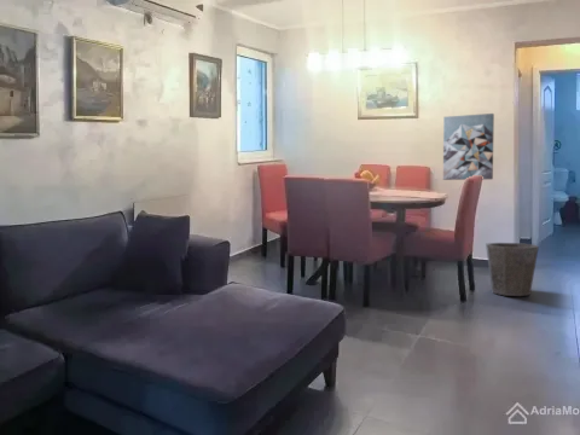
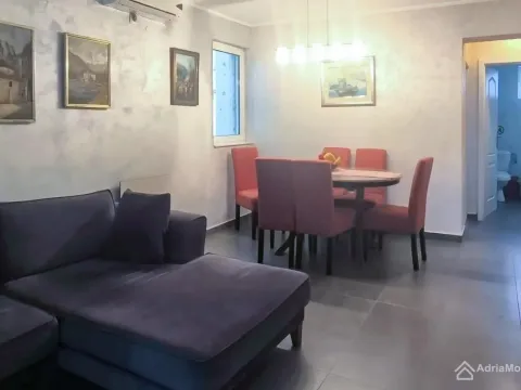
- wall art [442,112,495,181]
- waste bin [485,242,540,297]
